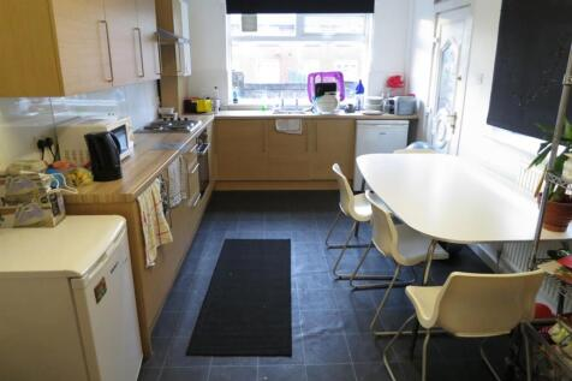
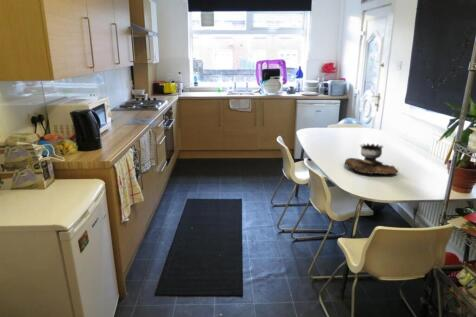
+ brazier [344,142,399,175]
